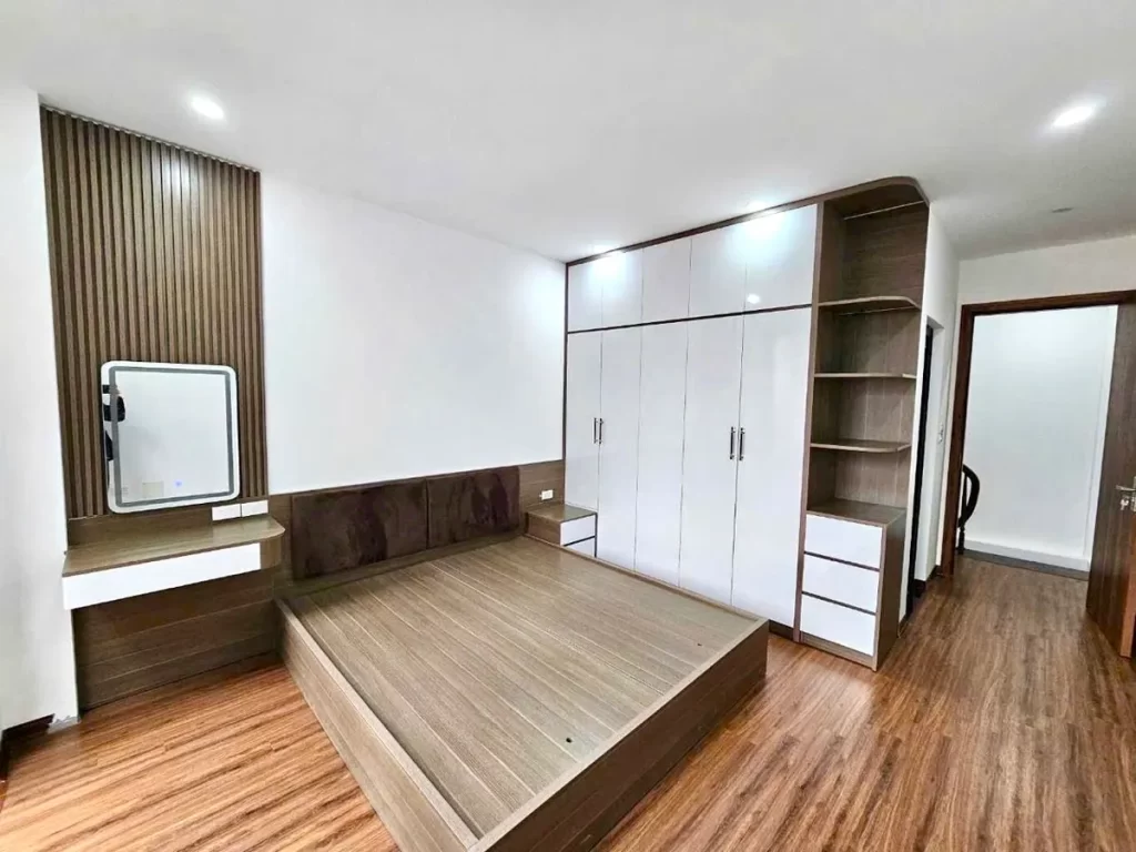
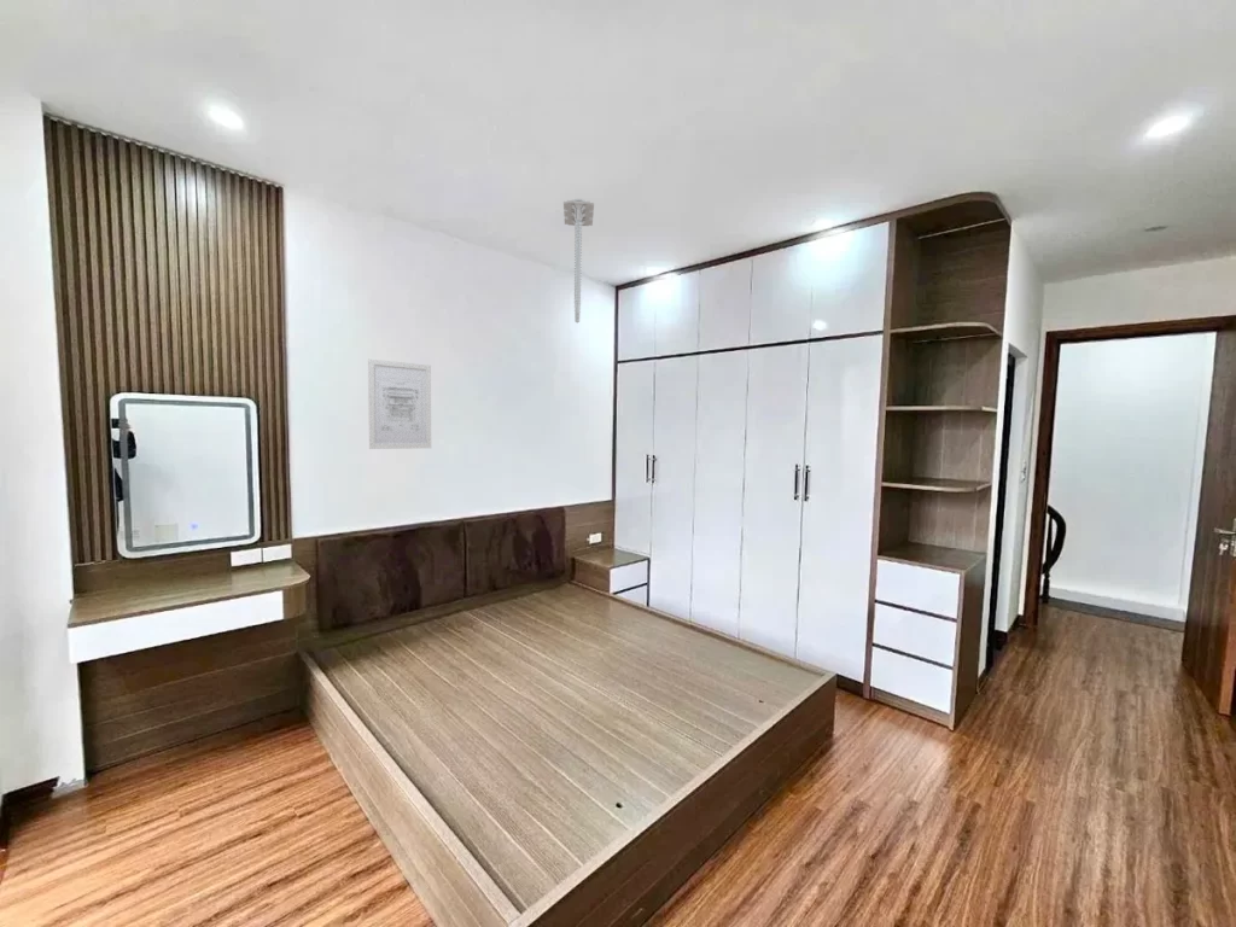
+ screw [562,198,595,323]
+ wall art [367,357,432,450]
